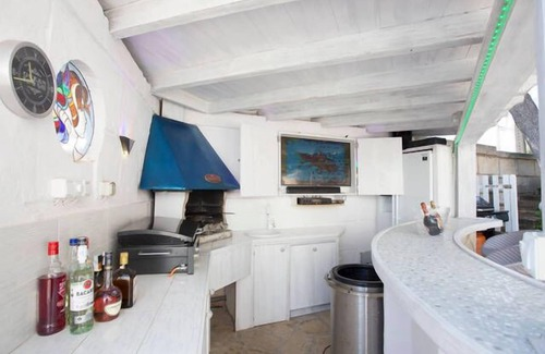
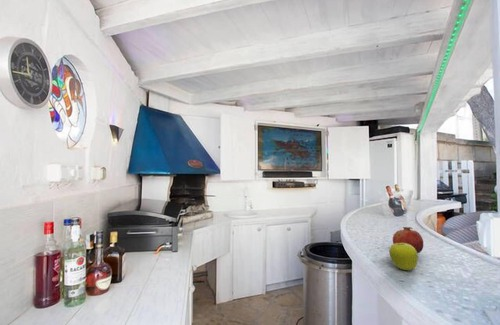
+ fruit [388,243,419,271]
+ fruit [392,226,424,254]
